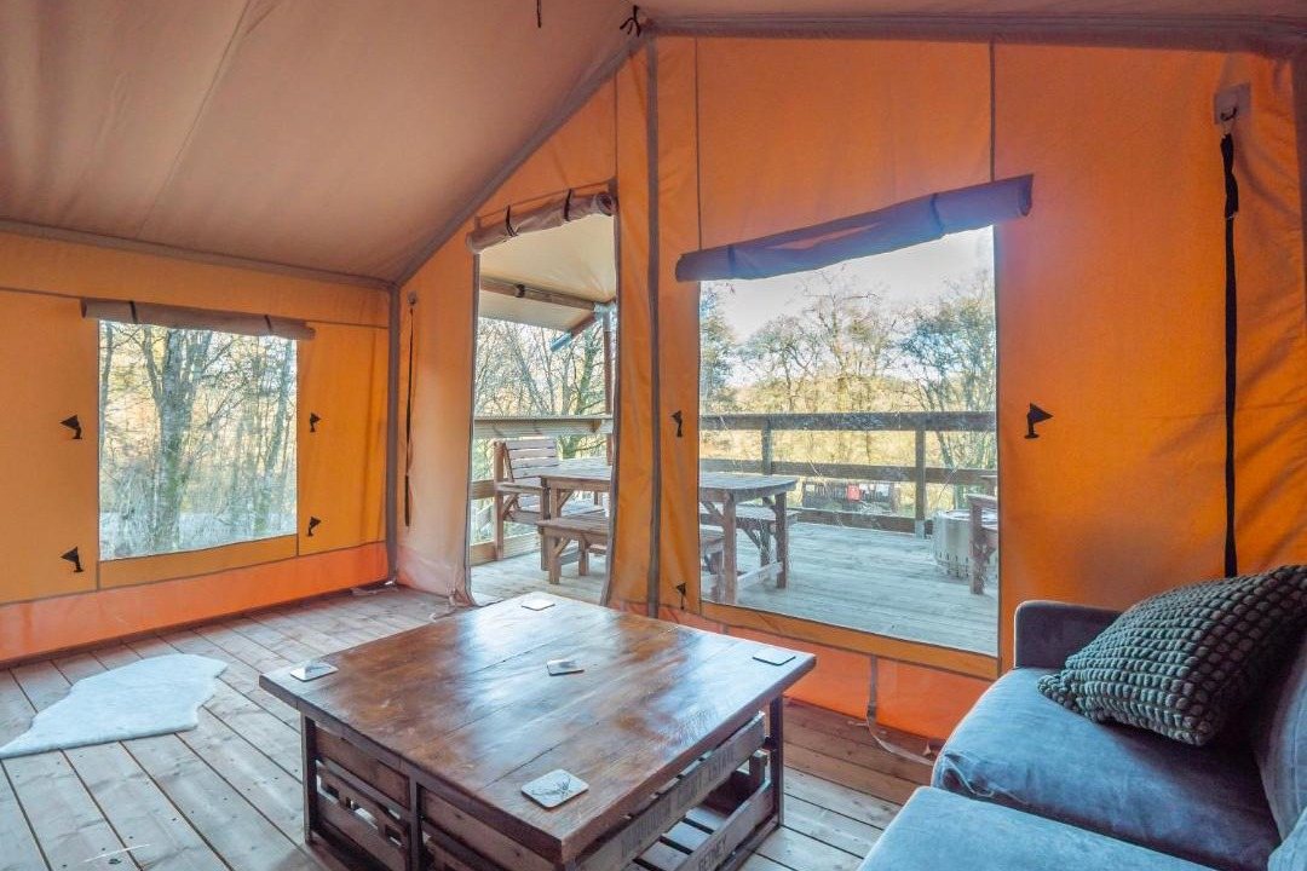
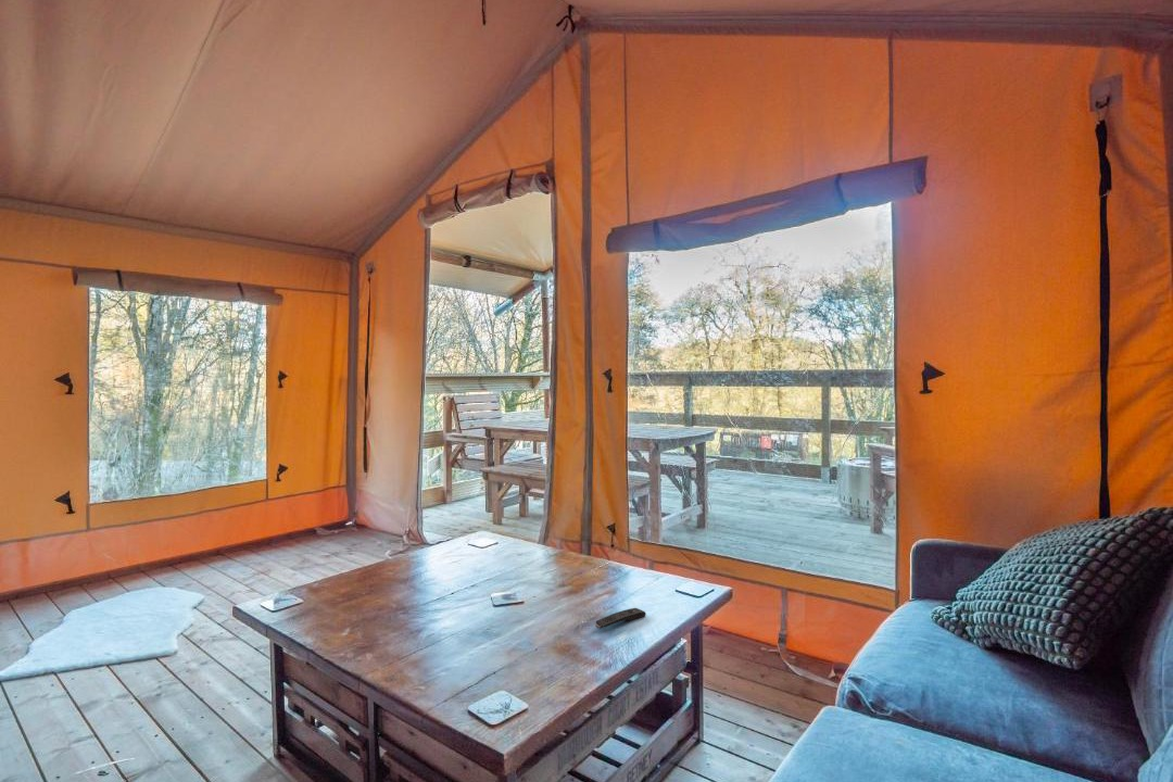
+ remote control [594,607,647,630]
